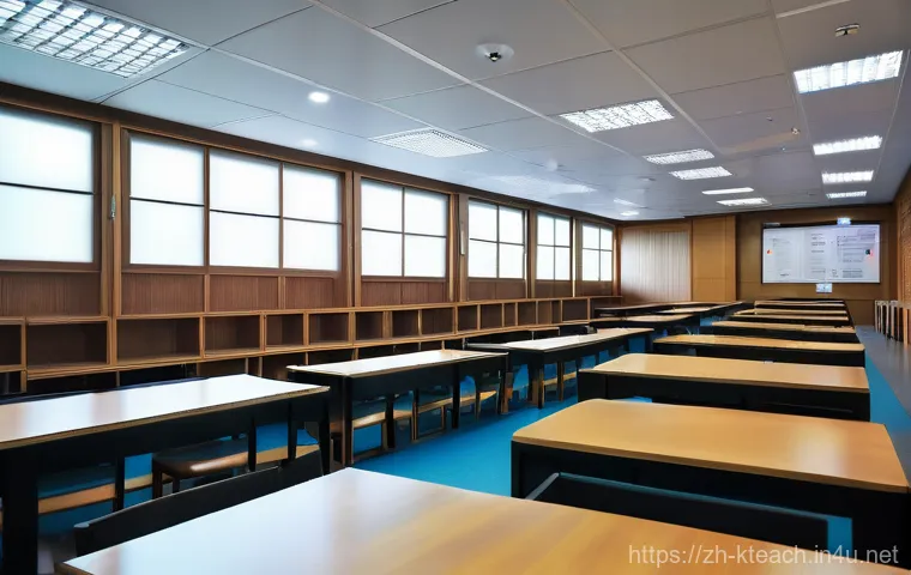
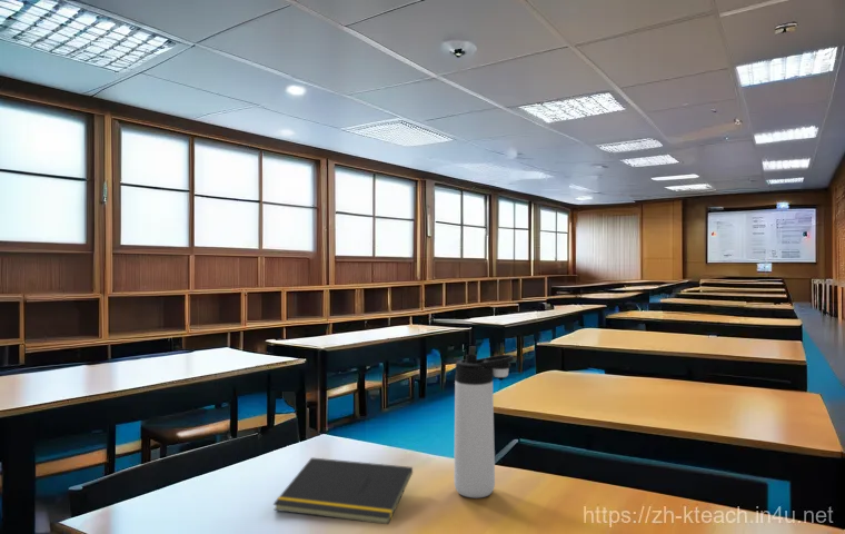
+ notepad [272,456,414,525]
+ thermos bottle [453,354,515,500]
